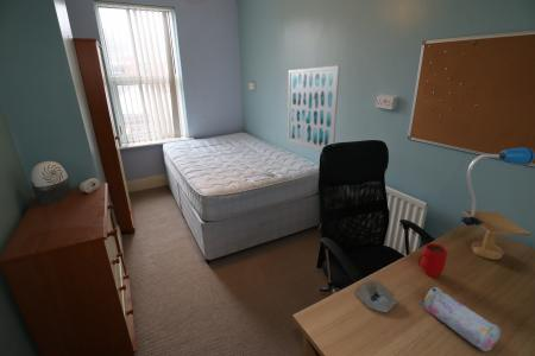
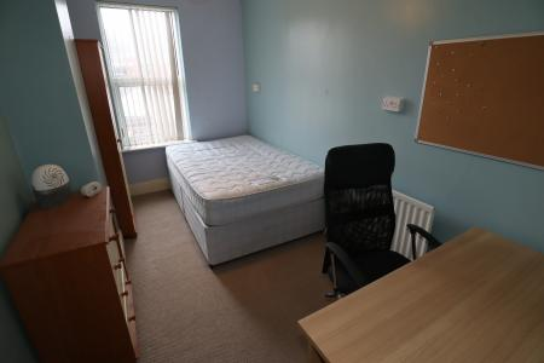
- desk lamp [459,146,535,261]
- pencil case [421,286,502,352]
- mug [416,242,448,278]
- pencil case [354,279,399,313]
- wall art [287,64,341,152]
